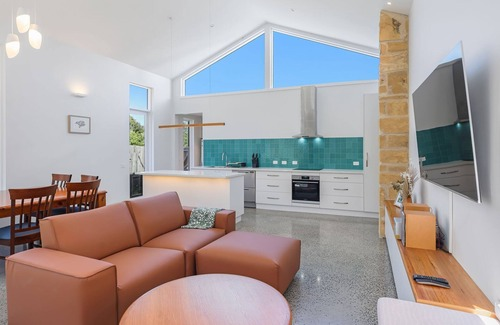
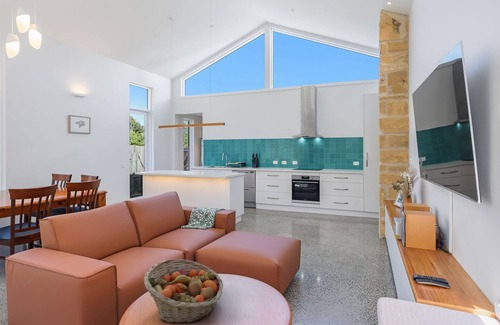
+ fruit basket [143,258,224,324]
